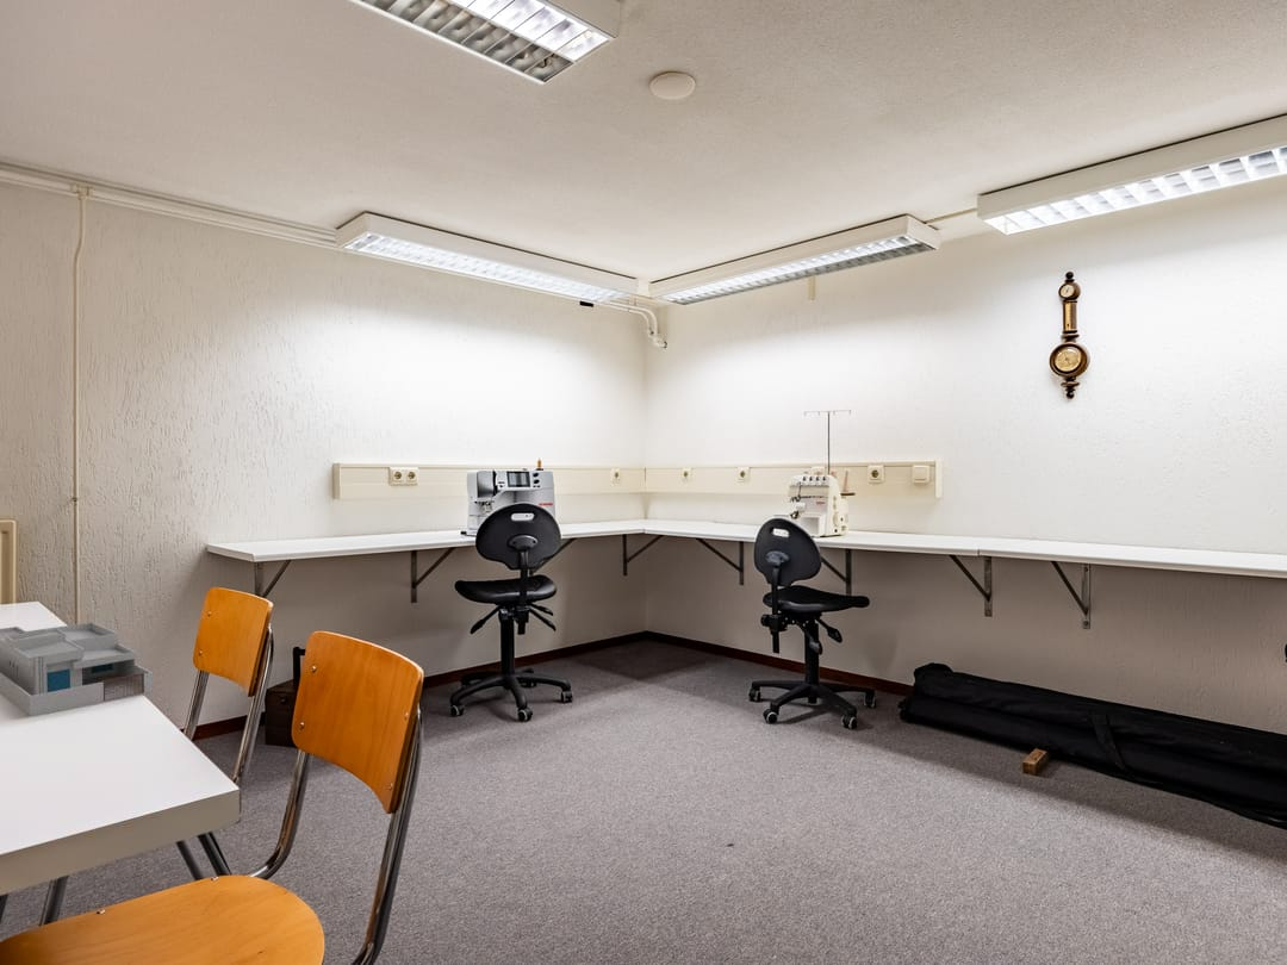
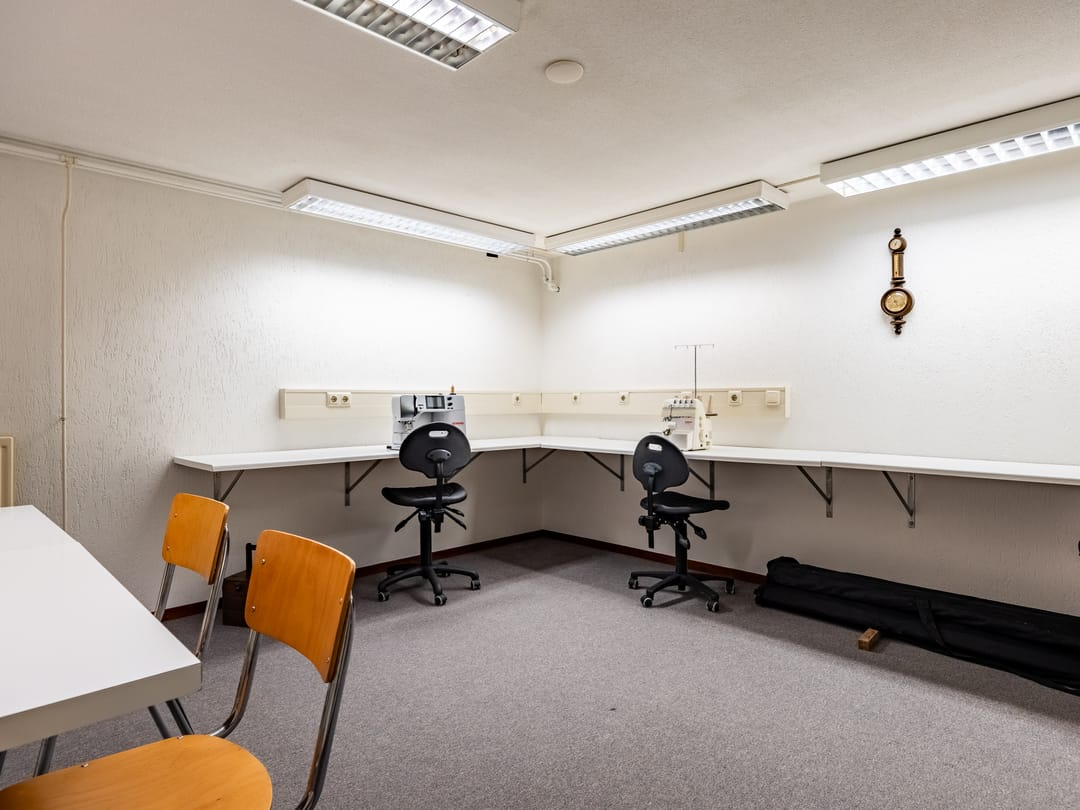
- desk organizer [0,621,154,717]
